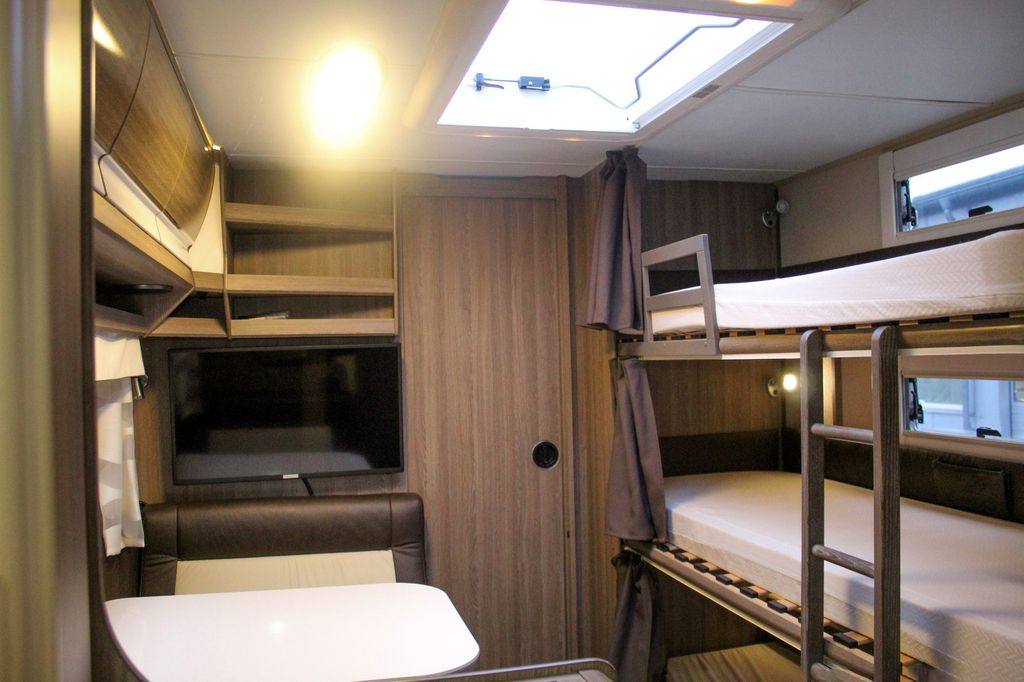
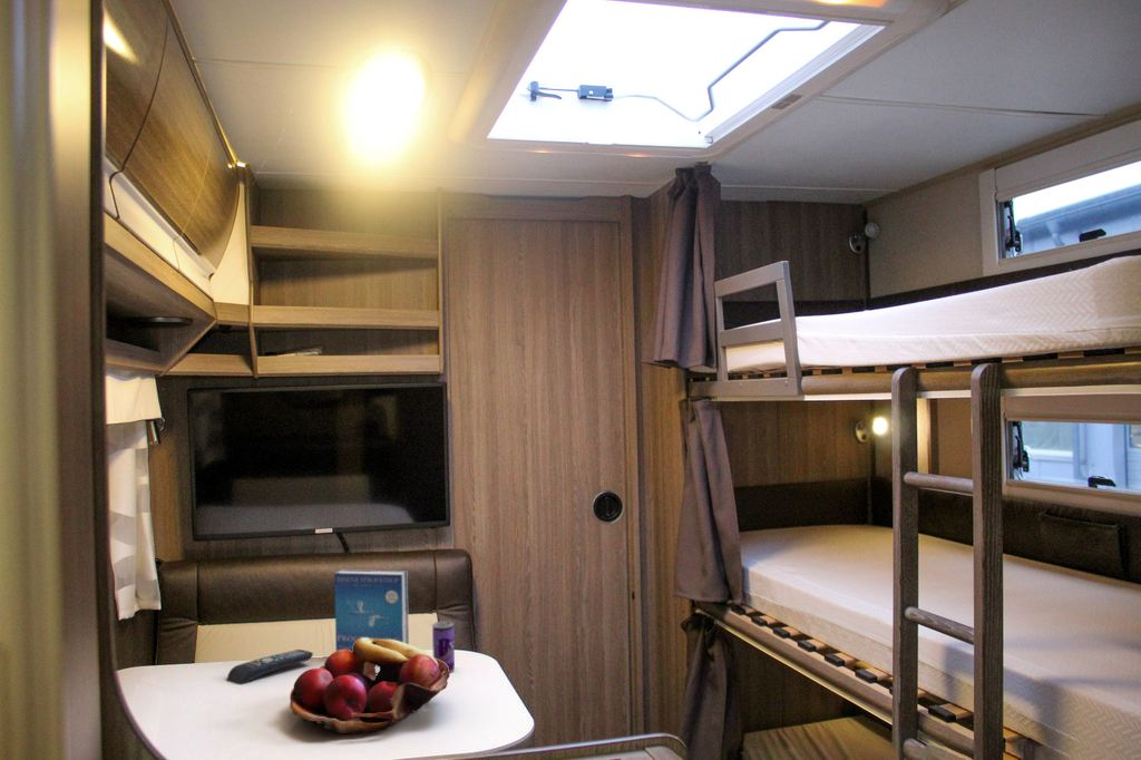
+ beverage can [431,620,456,674]
+ fruit basket [289,637,450,734]
+ book [333,568,410,652]
+ remote control [226,649,314,685]
